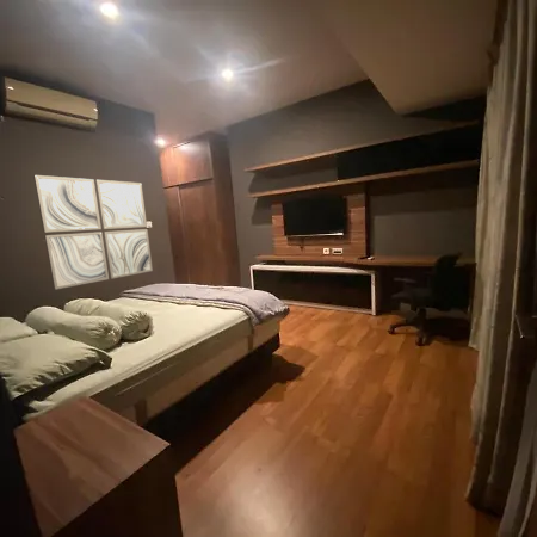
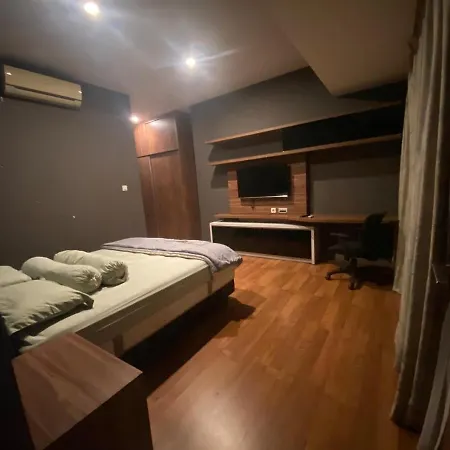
- wall art [32,174,154,291]
